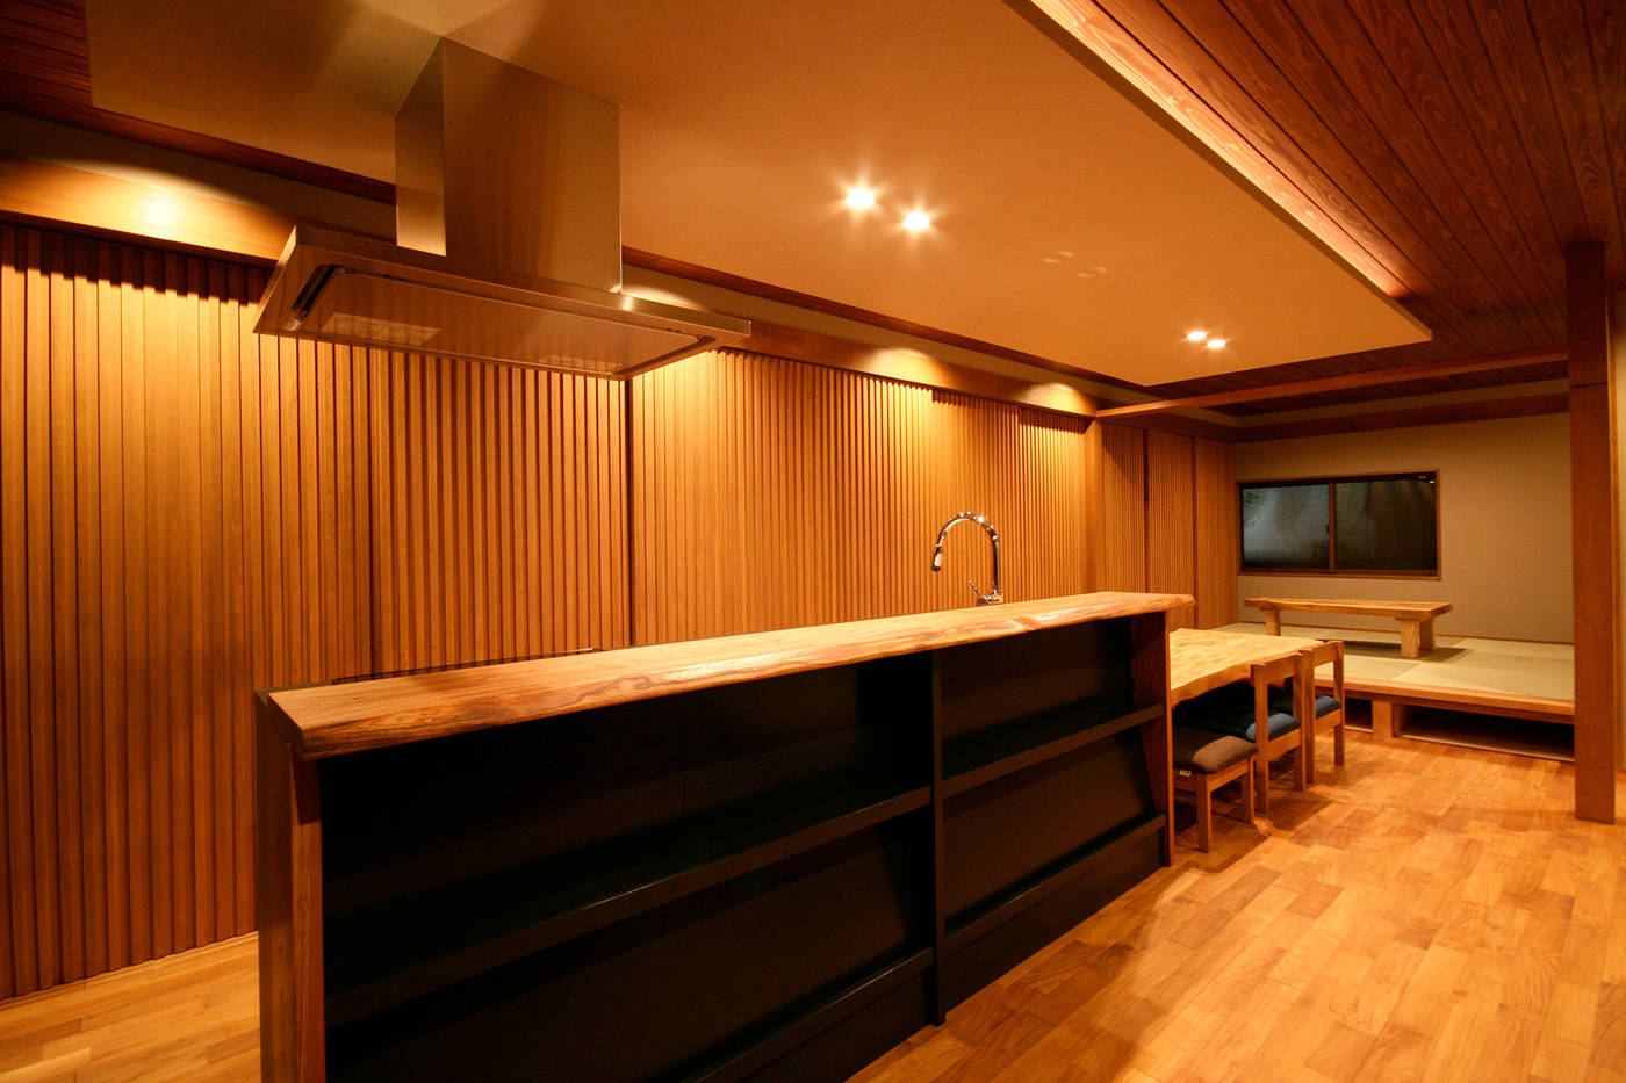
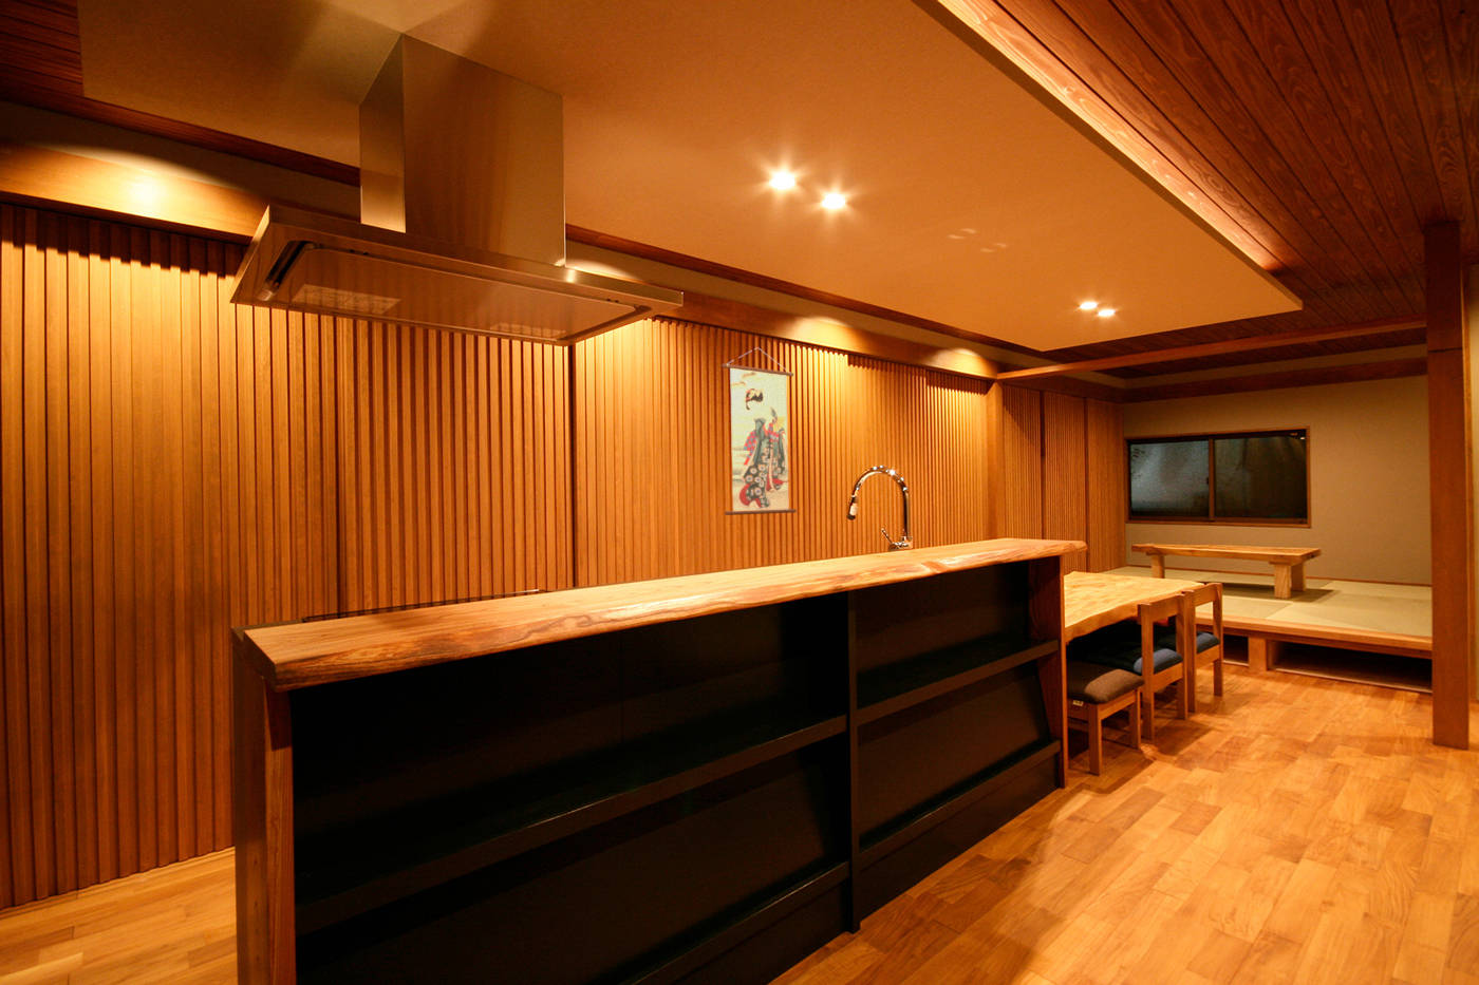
+ wall scroll [720,346,797,517]
